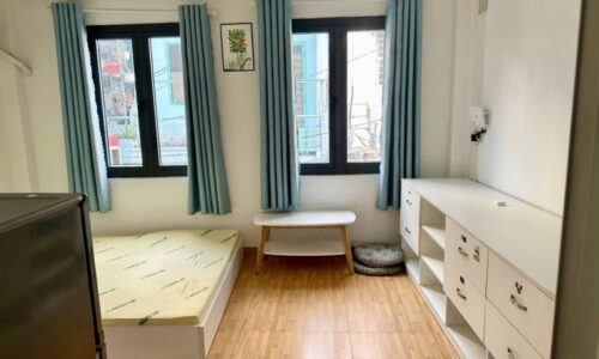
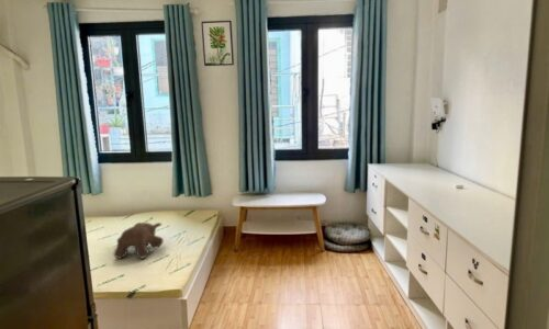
+ teddy bear [113,222,165,260]
